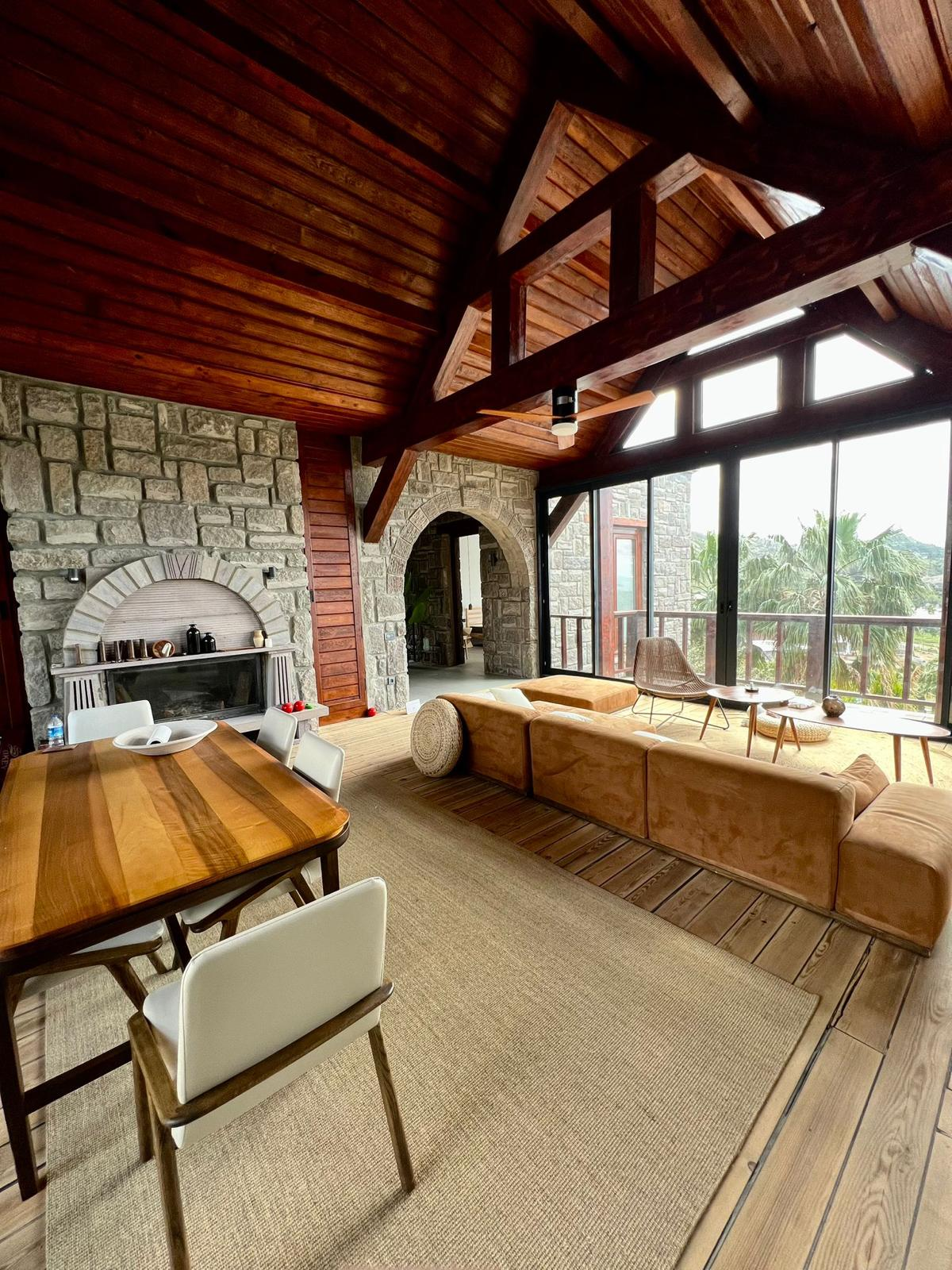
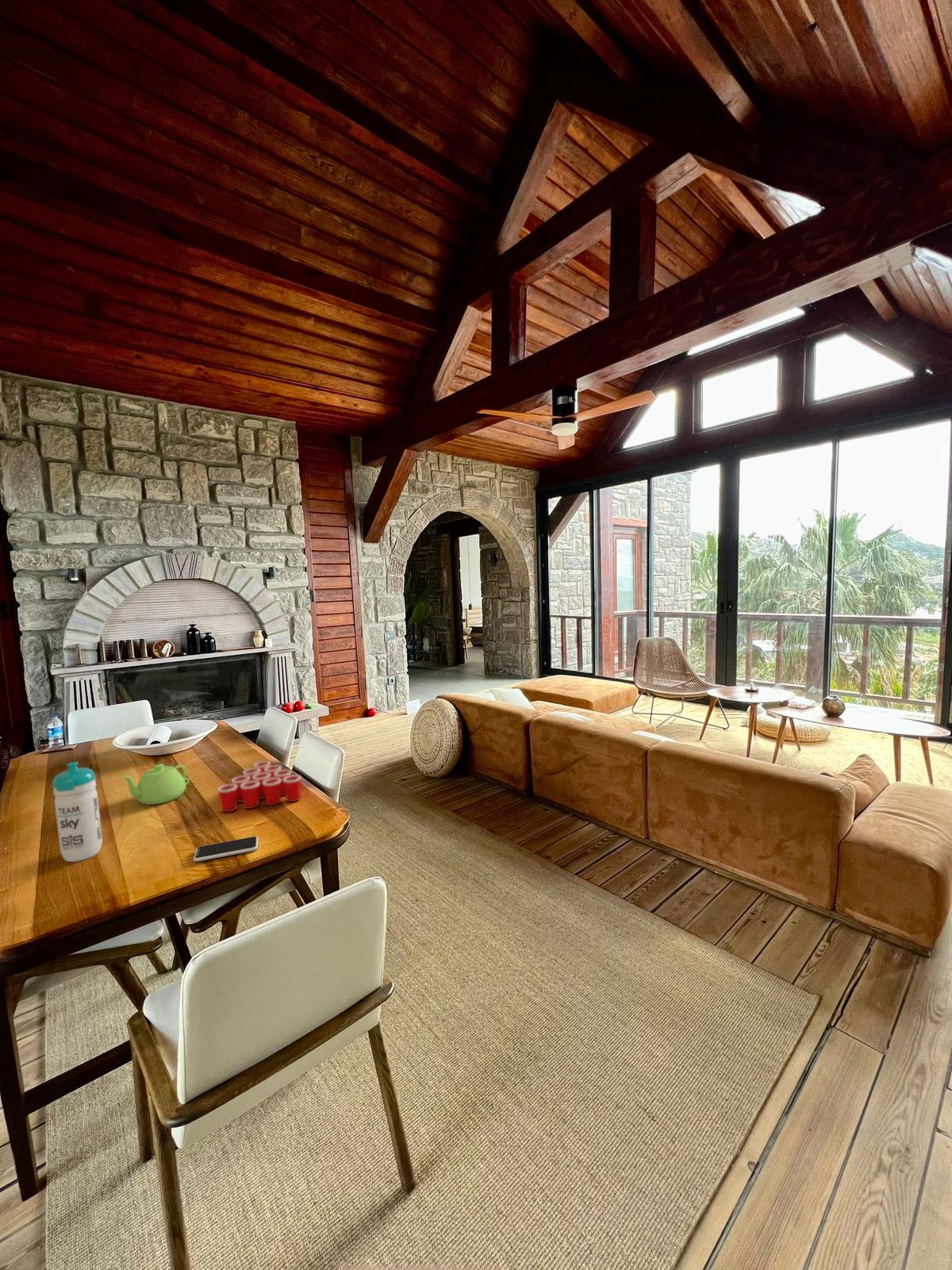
+ teapot [121,763,190,806]
+ smartphone [193,836,259,862]
+ cup [217,760,301,813]
+ water bottle [52,761,103,863]
